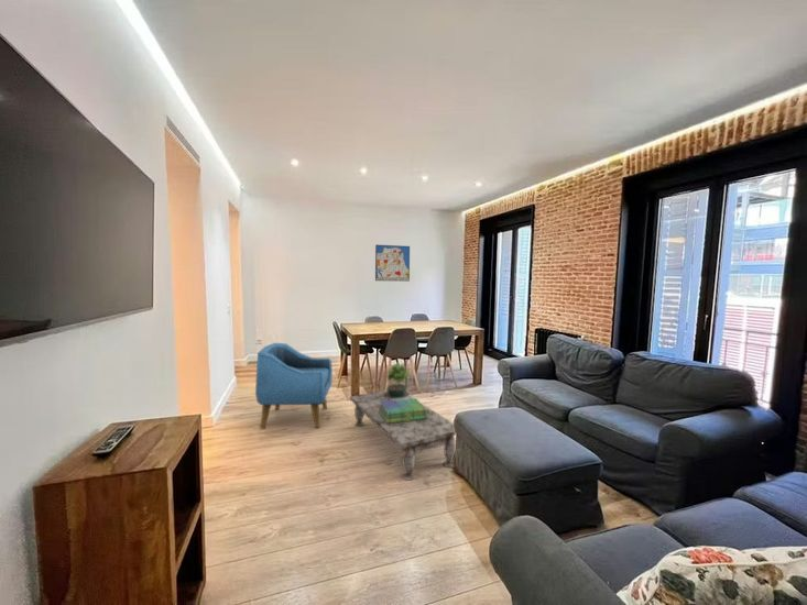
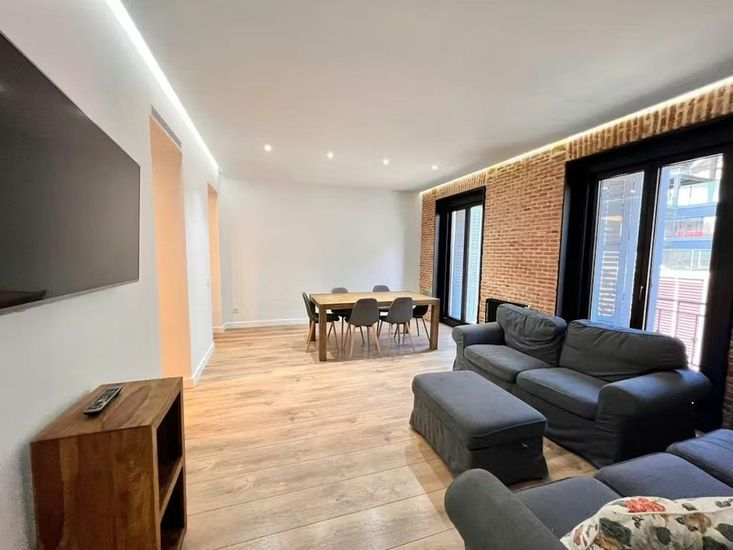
- stack of books [378,397,428,425]
- coffee table [349,389,457,482]
- armchair [254,342,334,430]
- potted plant [382,360,411,400]
- wall art [374,244,411,283]
